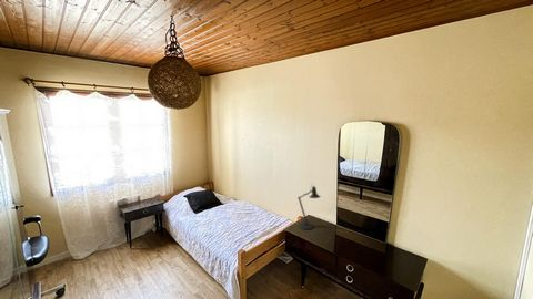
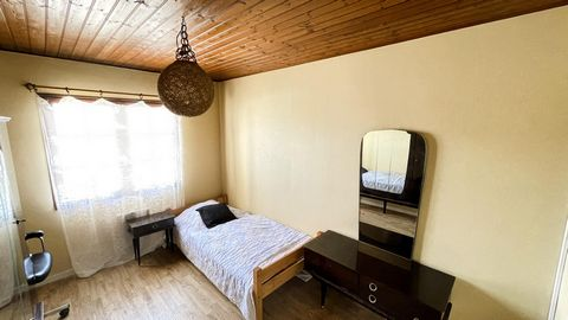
- desk lamp [296,183,322,230]
